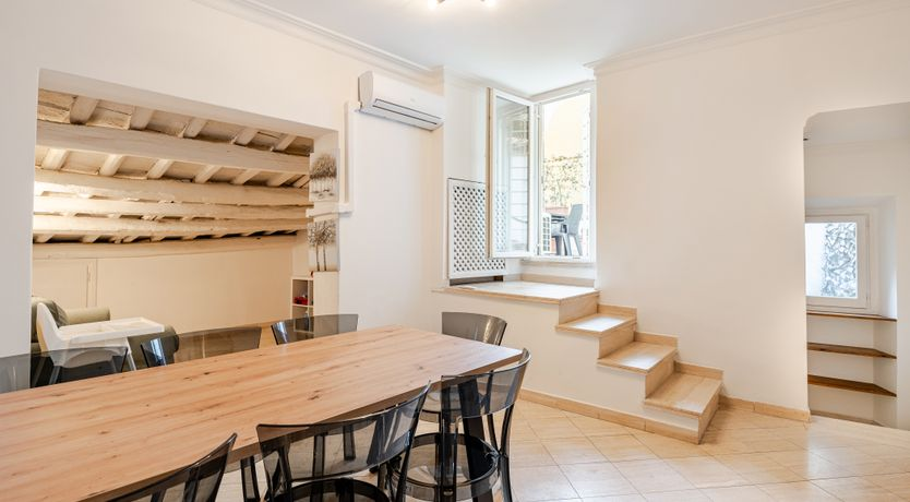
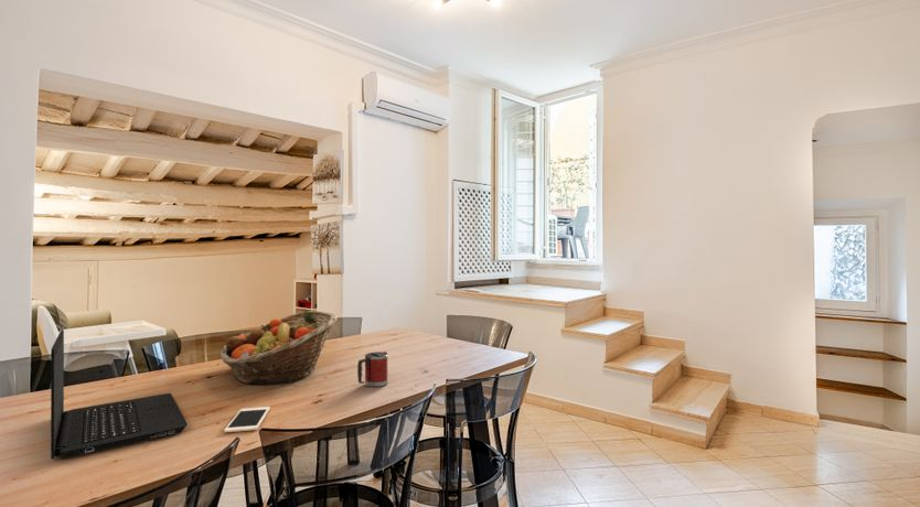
+ mug [356,350,388,388]
+ cell phone [223,406,271,433]
+ fruit basket [220,310,339,385]
+ laptop [50,328,189,461]
